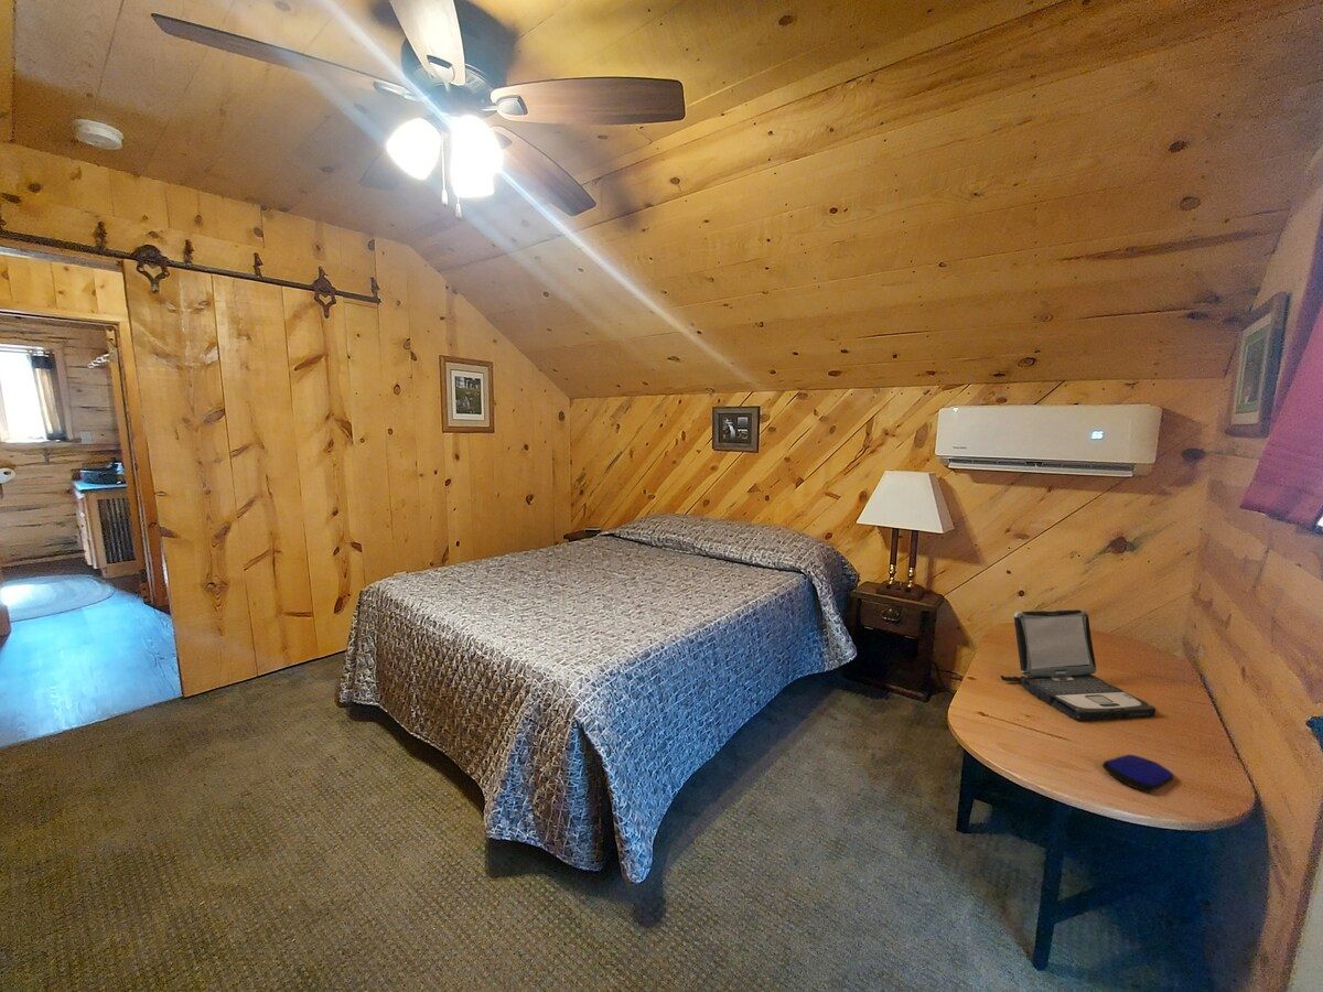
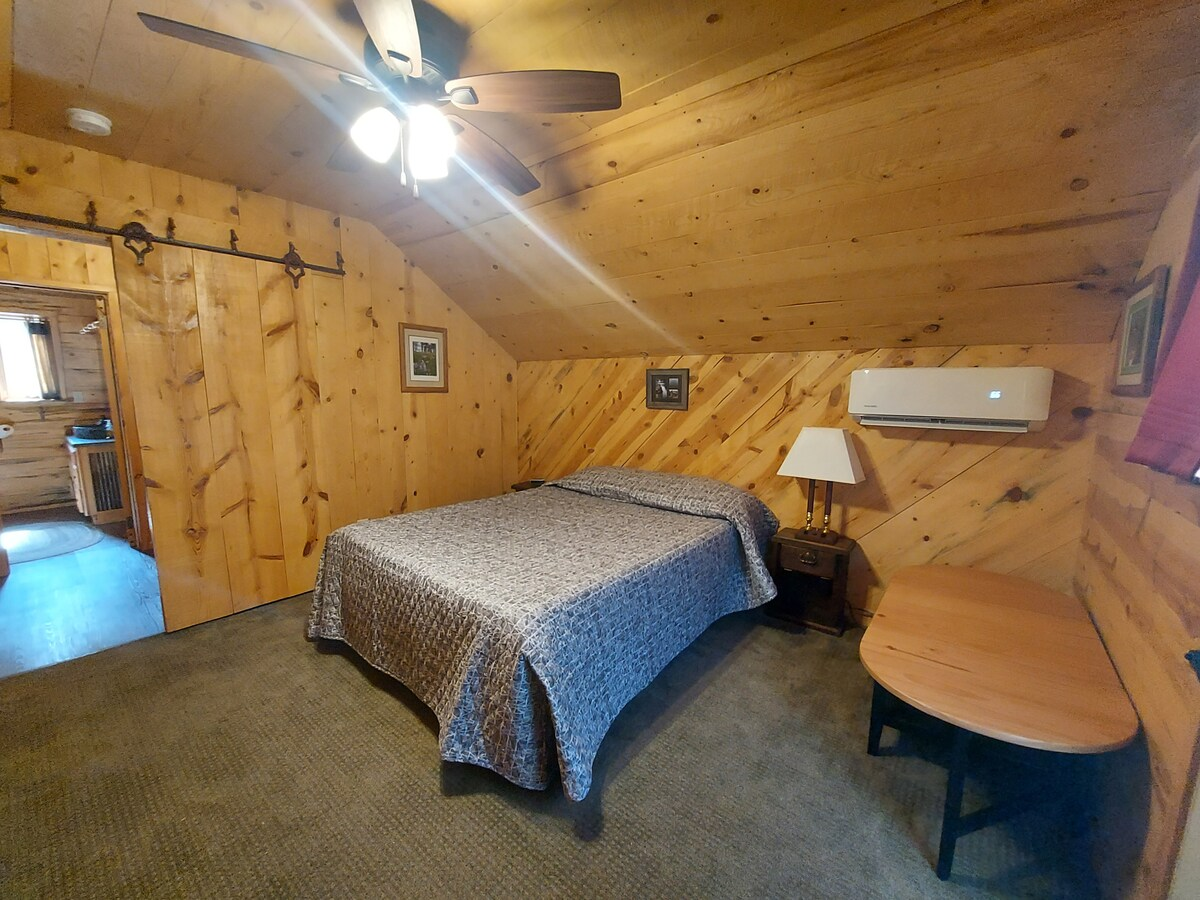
- laptop [1000,608,1158,722]
- computer mouse [1101,754,1175,794]
